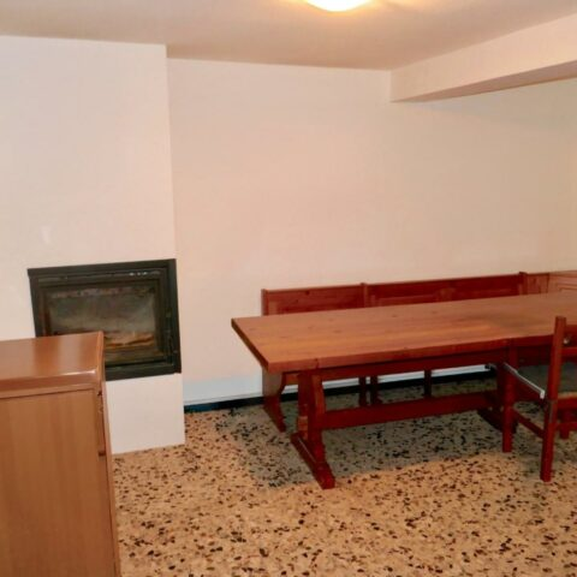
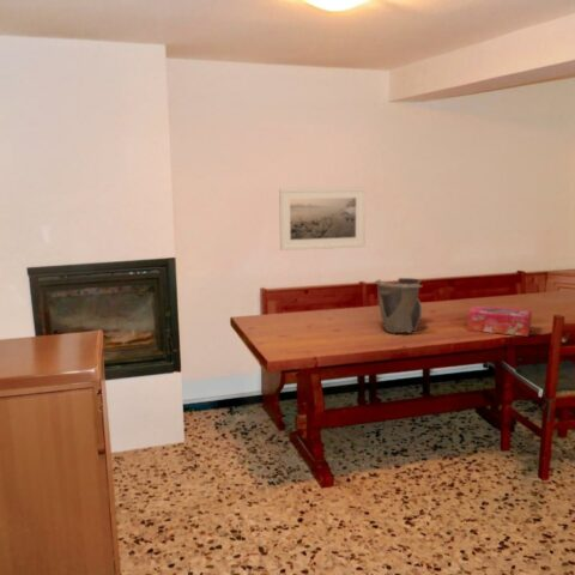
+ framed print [278,187,367,252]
+ decorative bowl [374,277,424,334]
+ tissue box [466,304,533,338]
